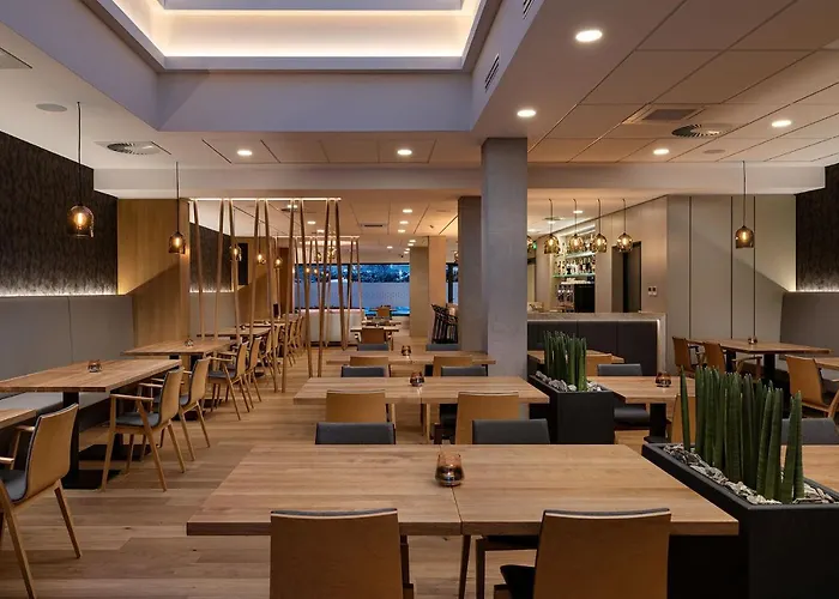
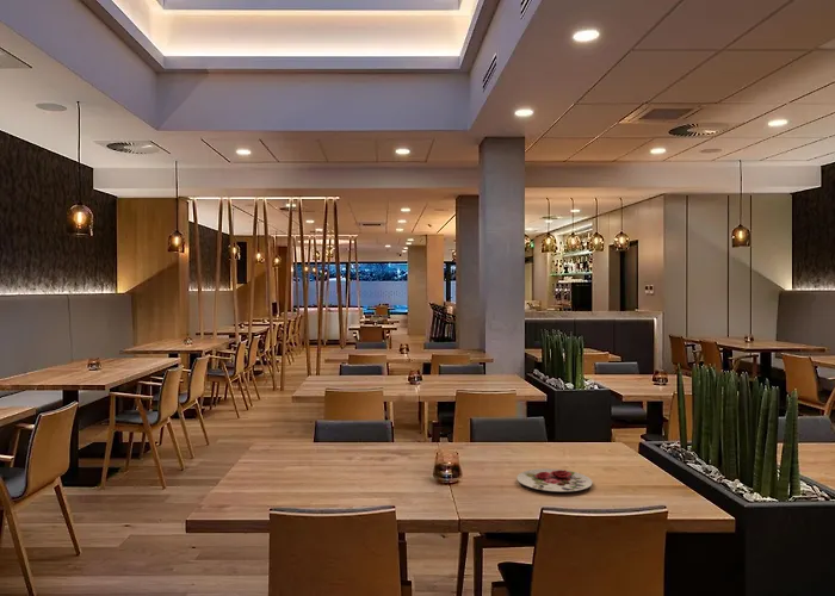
+ plate [515,467,594,493]
